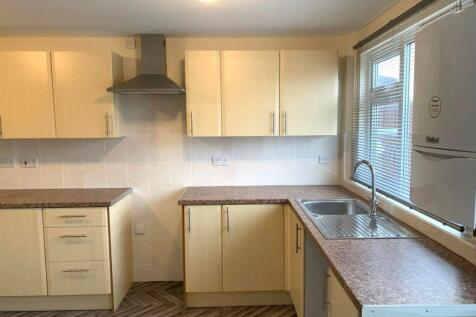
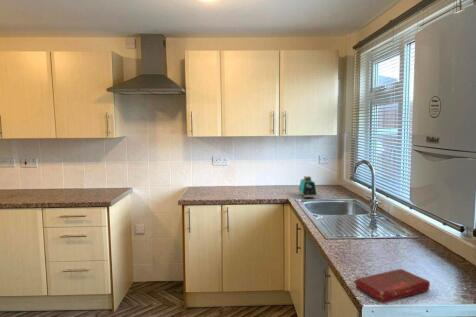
+ toaster [298,175,318,199]
+ book [353,268,431,304]
